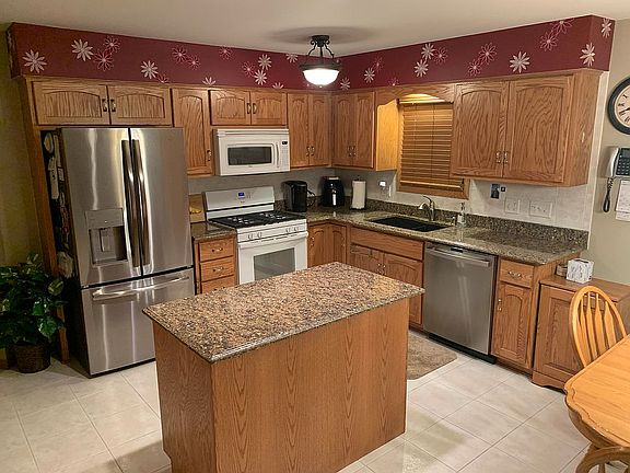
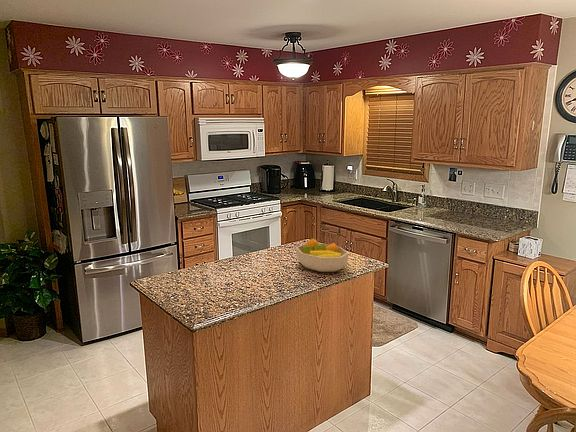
+ fruit bowl [295,238,350,273]
